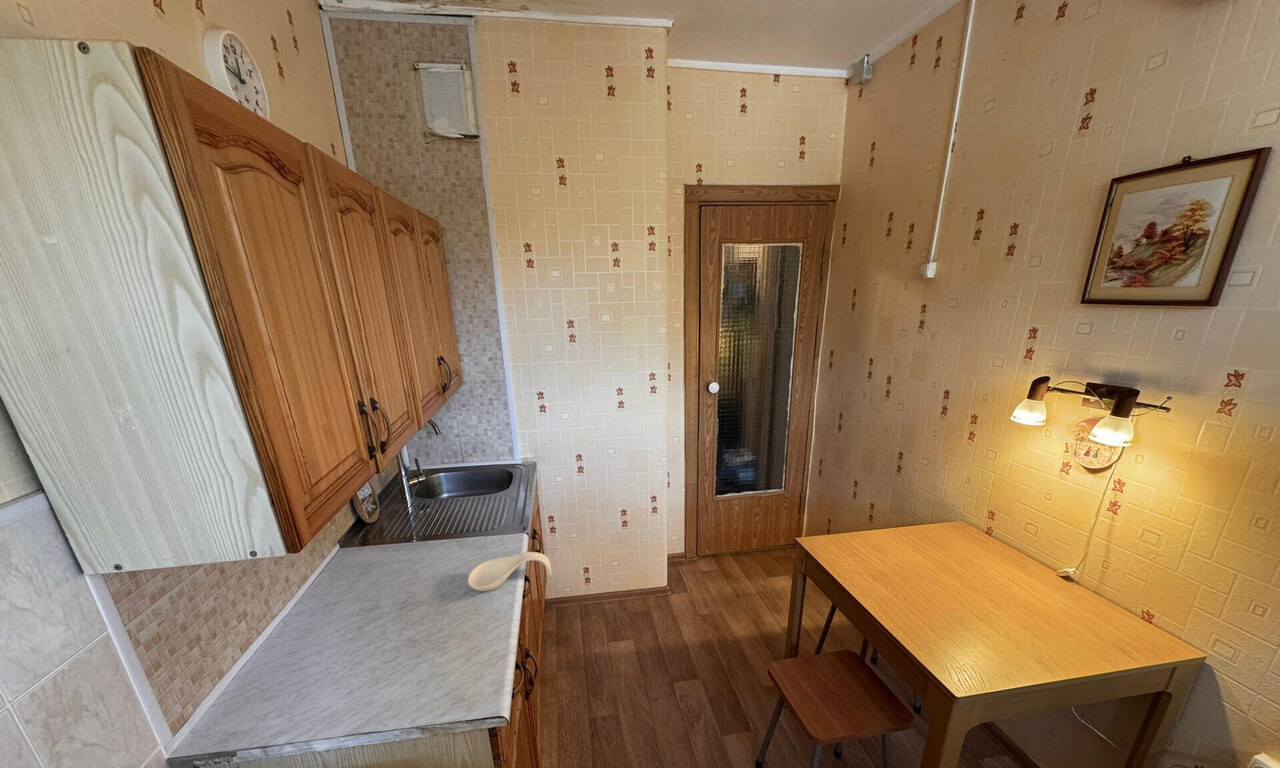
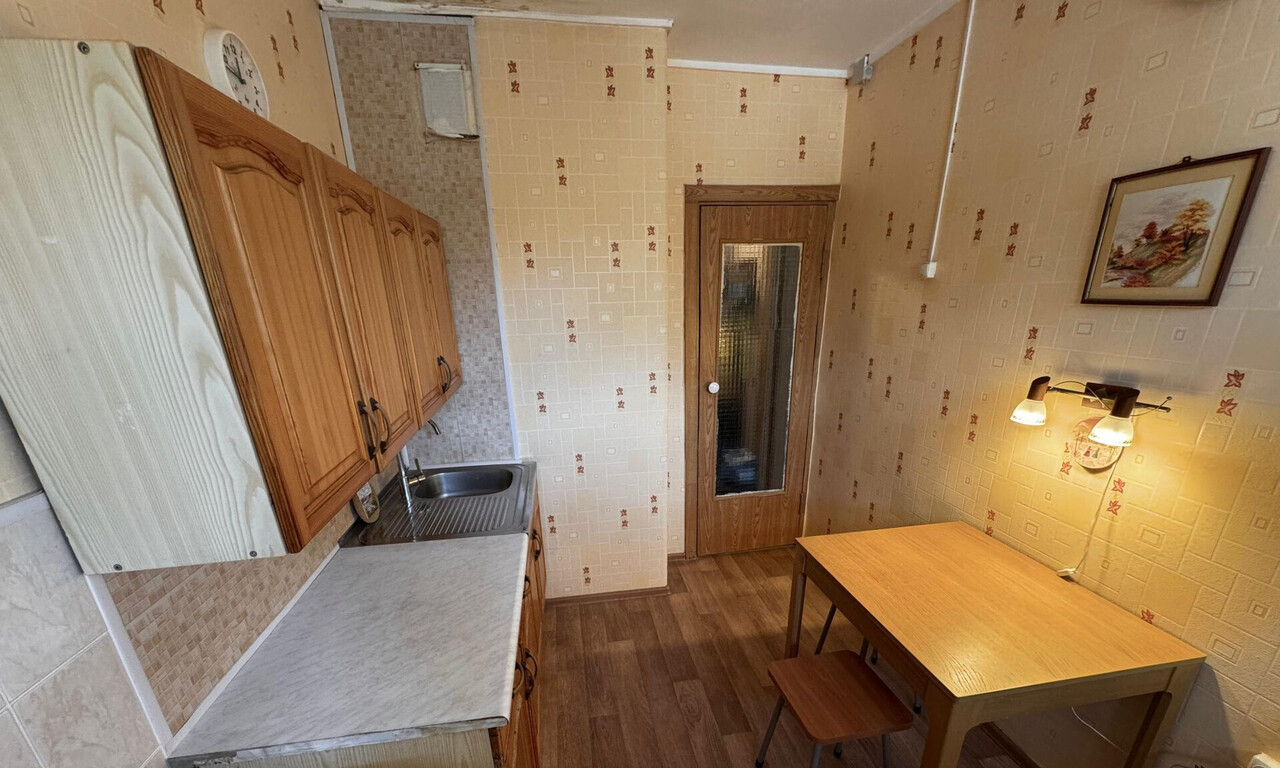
- spoon rest [467,551,552,592]
